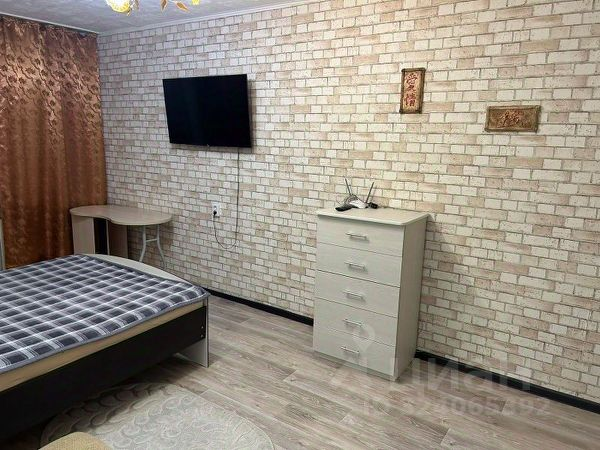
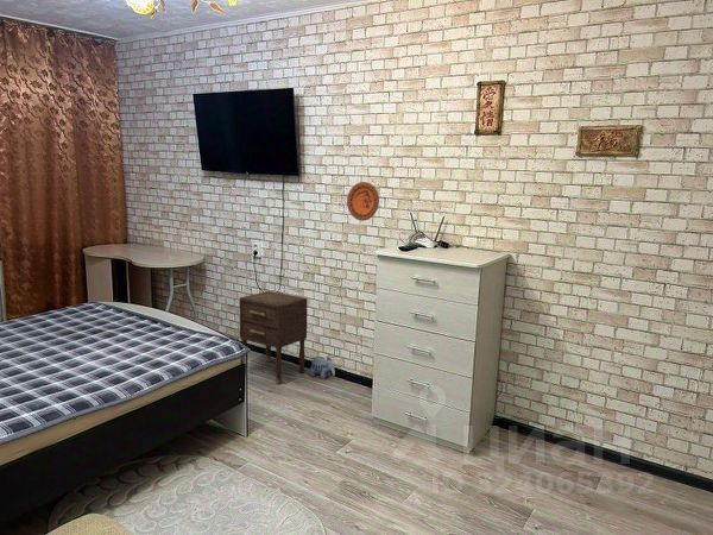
+ plush toy [309,355,336,380]
+ nightstand [238,290,309,385]
+ decorative plate [346,181,380,222]
